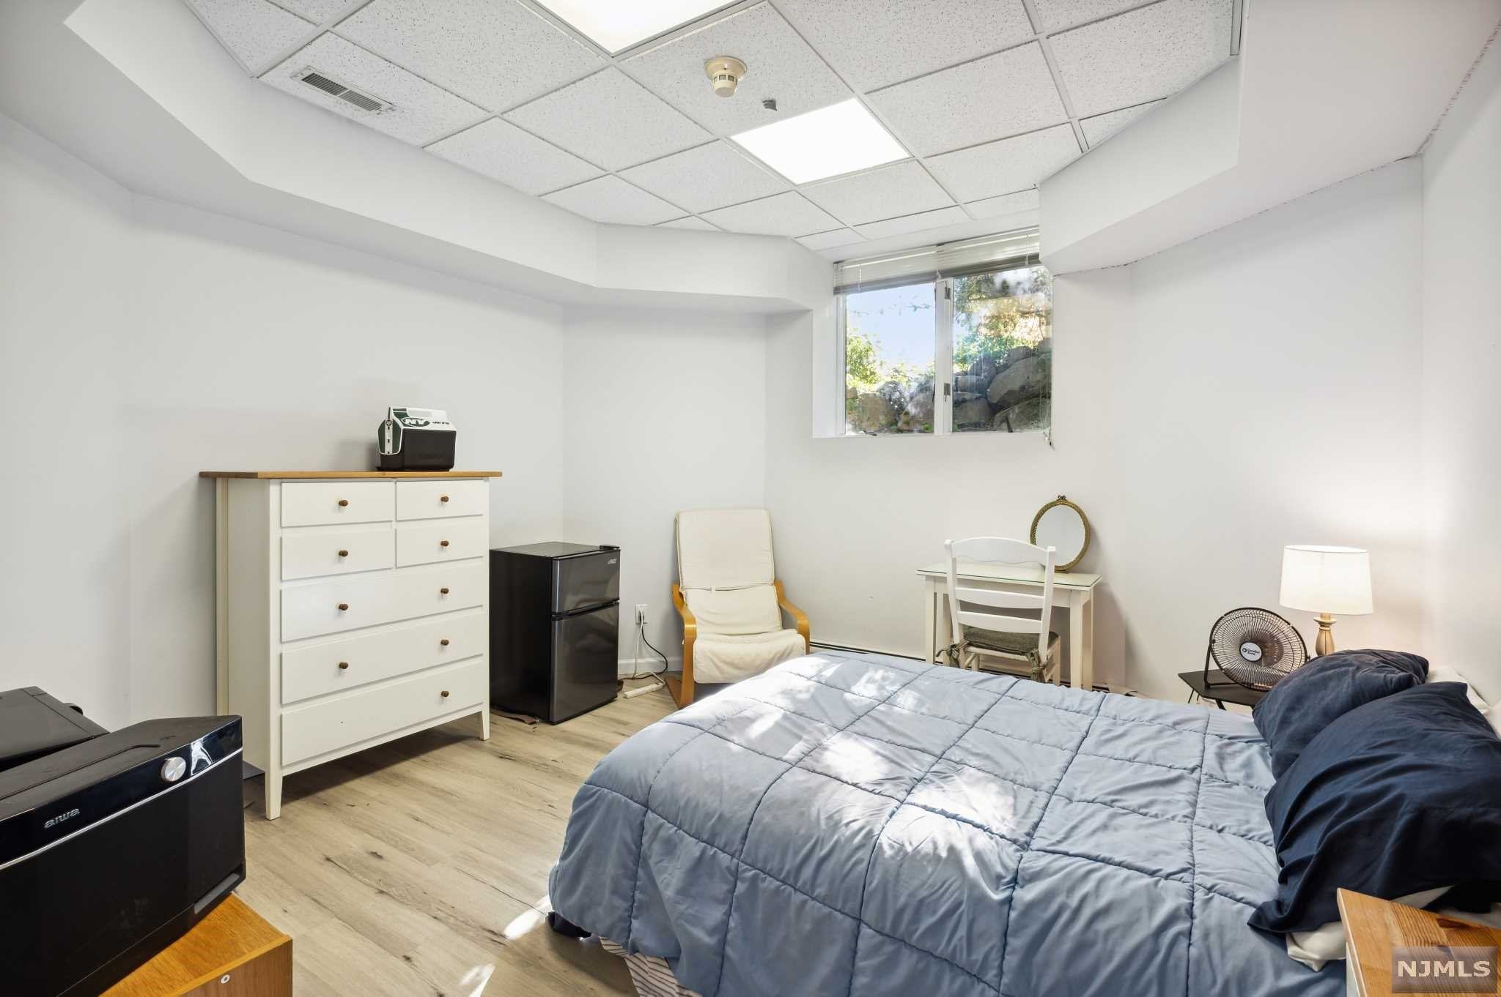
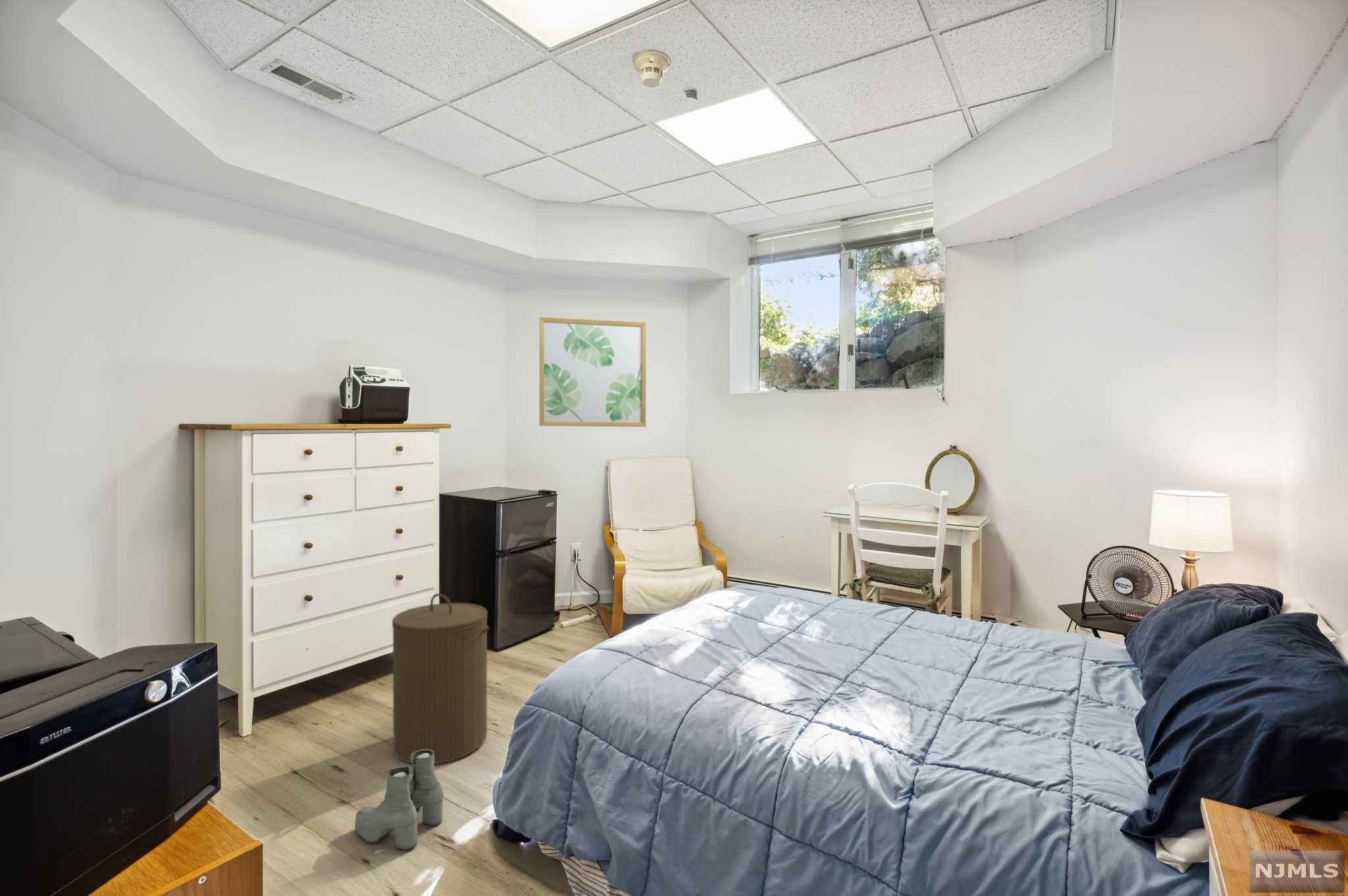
+ laundry hamper [392,593,490,764]
+ wall art [539,316,647,428]
+ boots [355,750,444,851]
